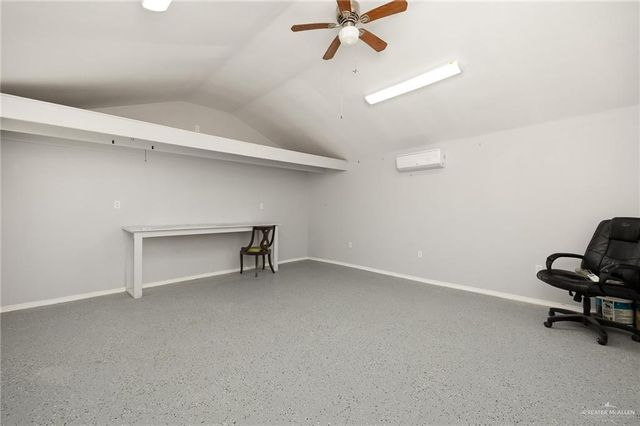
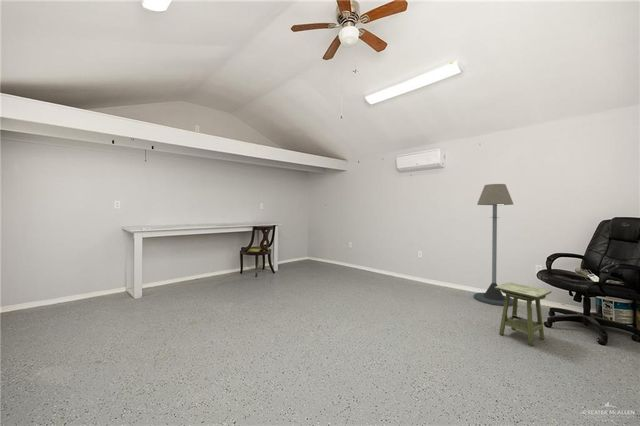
+ floor lamp [473,183,514,307]
+ side table [494,282,552,347]
